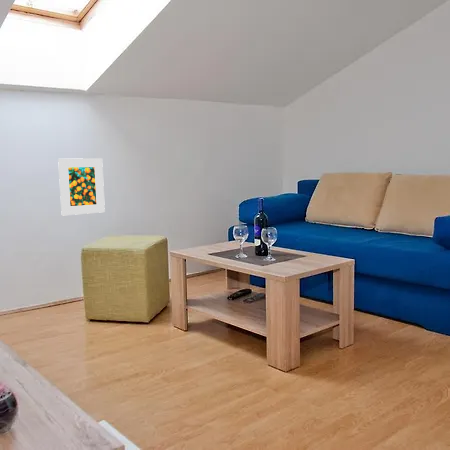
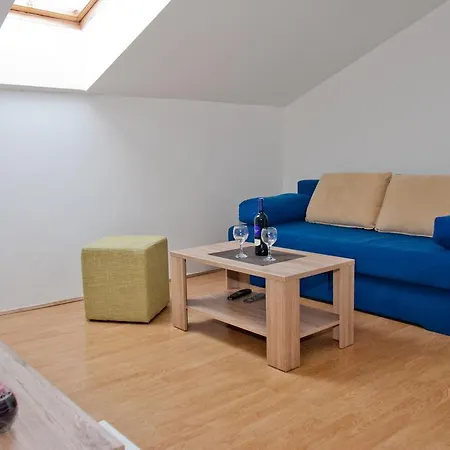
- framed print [57,157,106,216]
